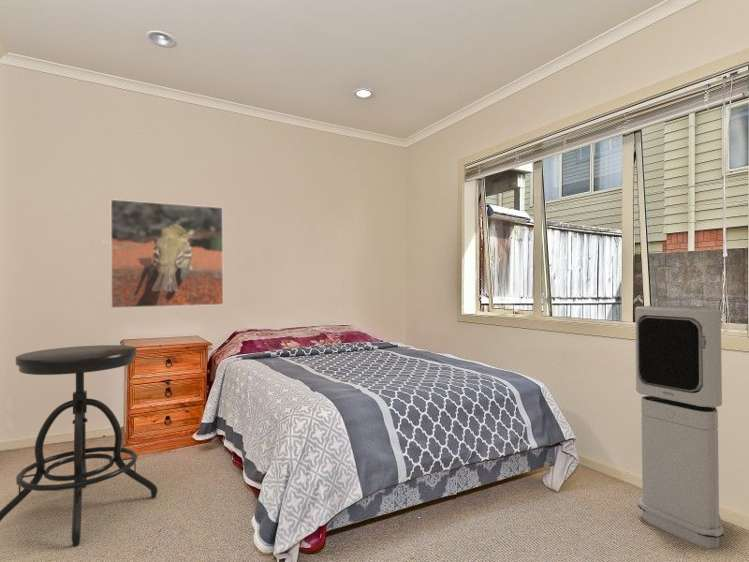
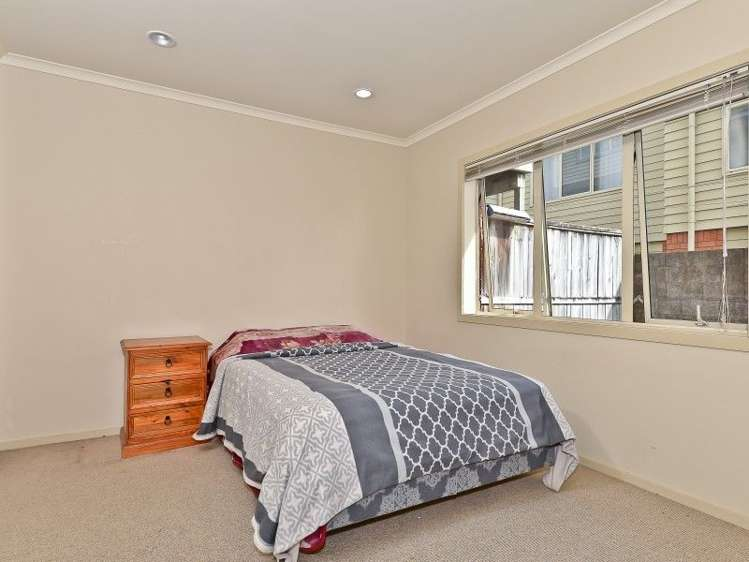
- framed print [110,198,224,309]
- stool [0,344,159,547]
- air purifier [634,305,725,550]
